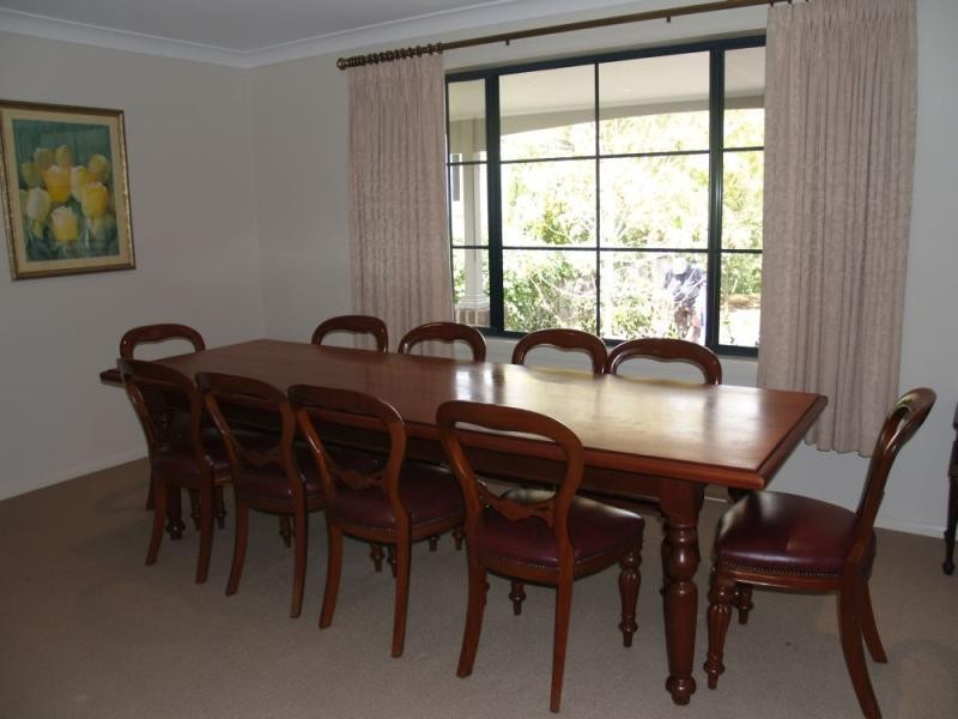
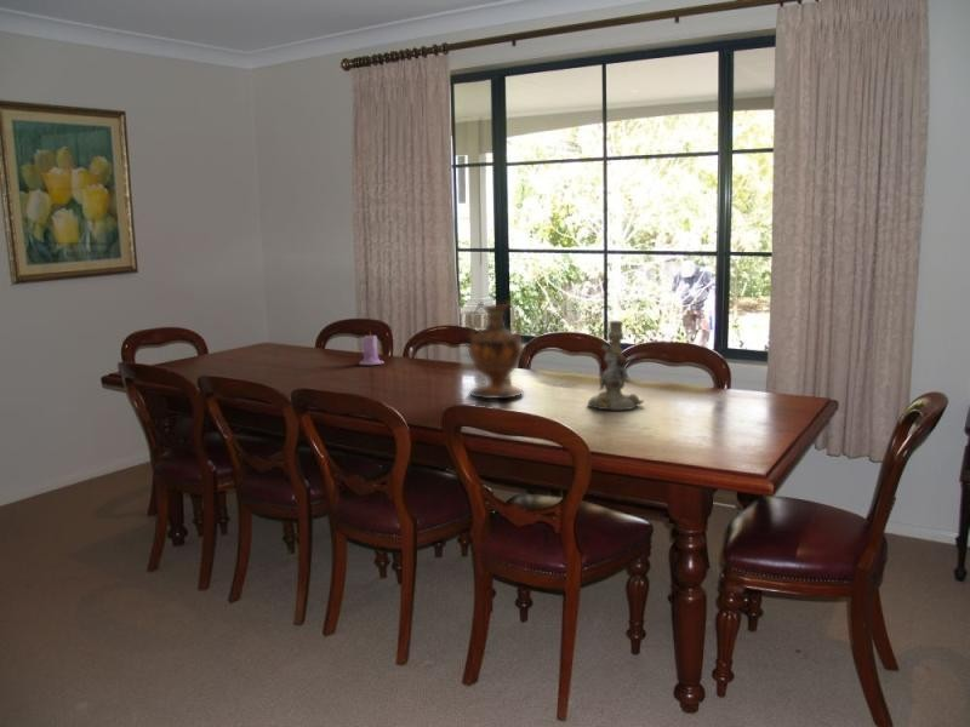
+ candle [358,330,384,366]
+ vase [467,300,525,400]
+ candlestick [587,320,645,411]
